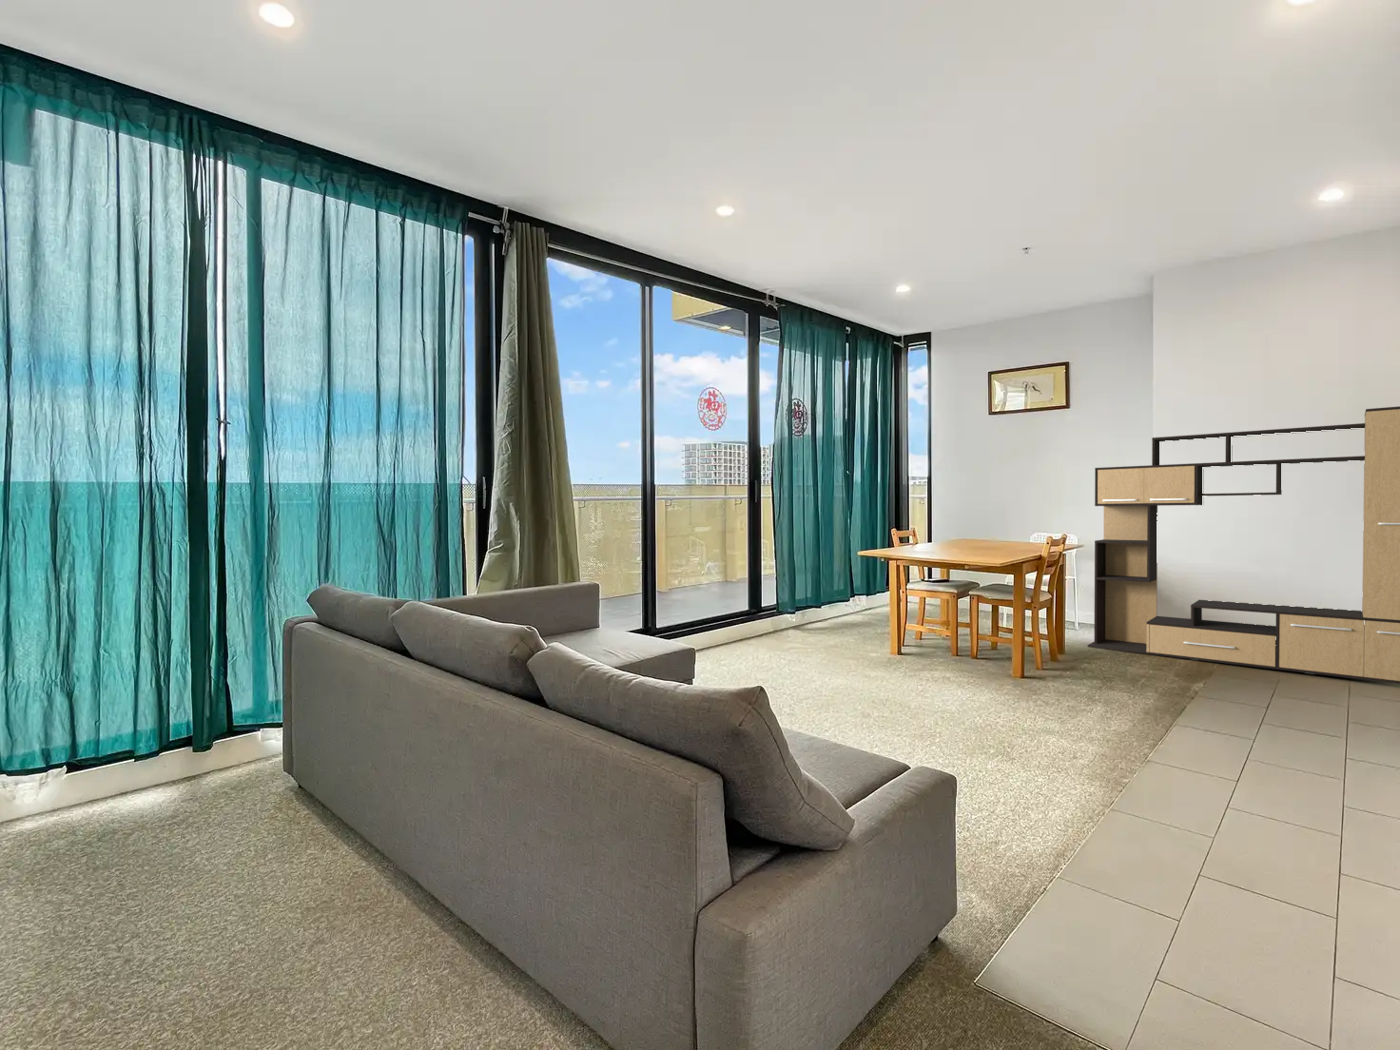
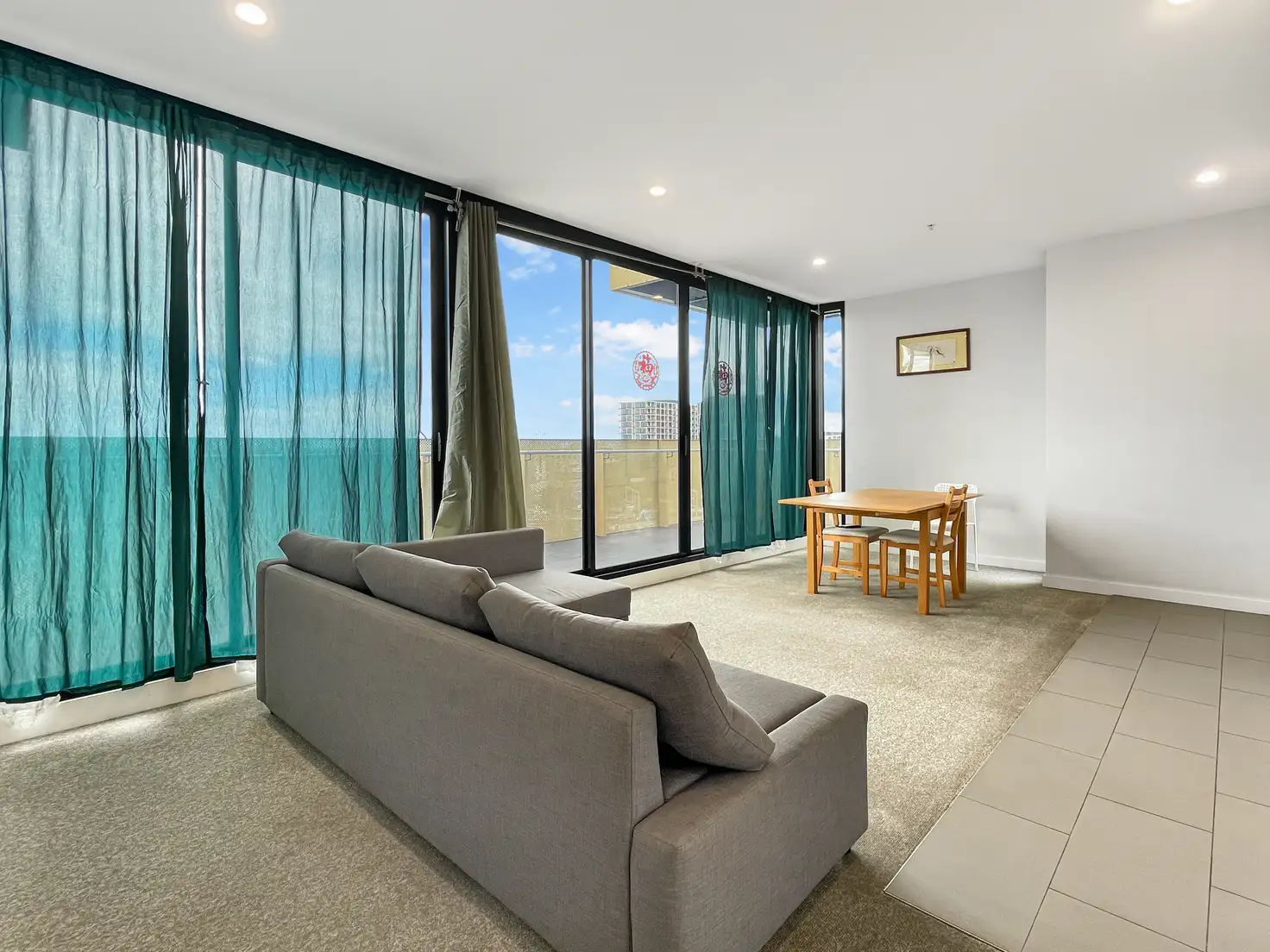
- media console [1087,405,1400,685]
